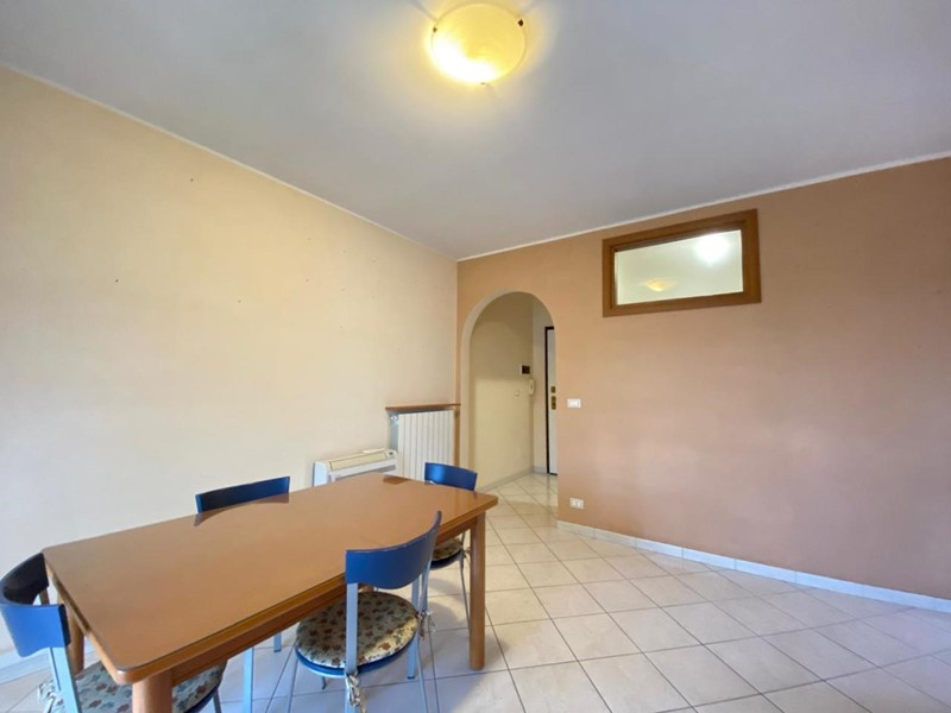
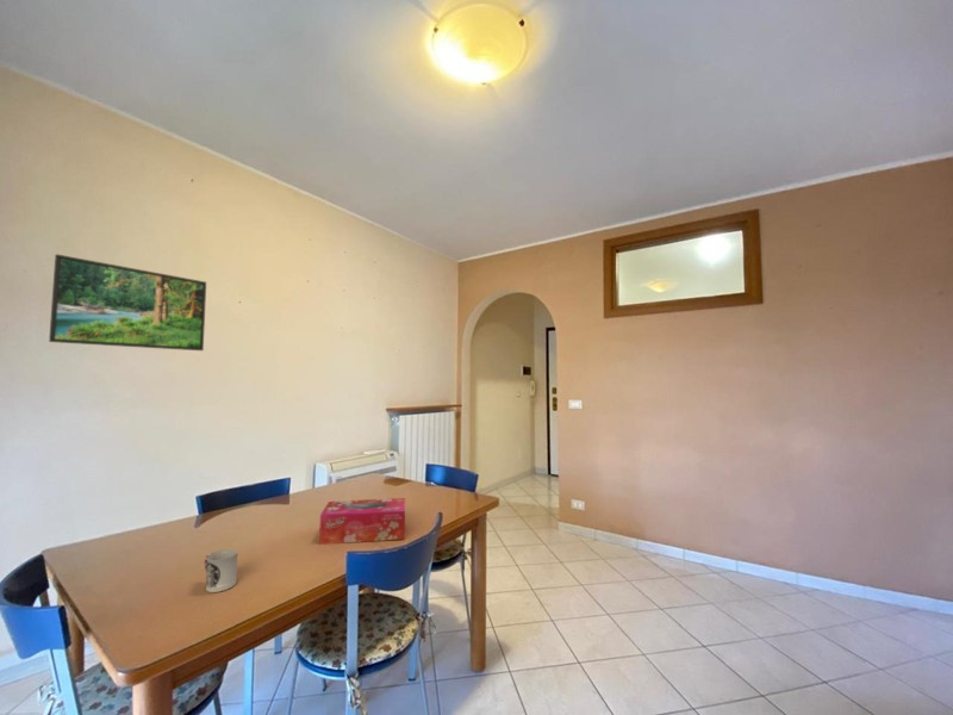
+ cup [204,548,238,593]
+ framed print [48,253,207,352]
+ tissue box [318,497,406,546]
